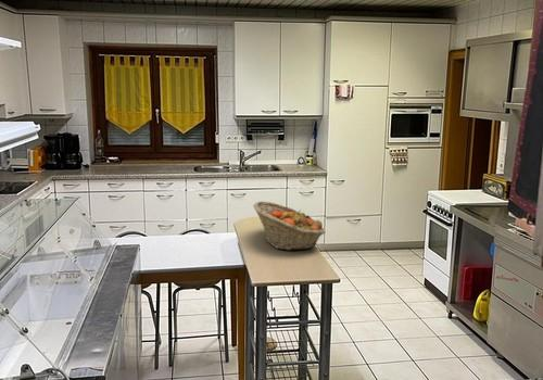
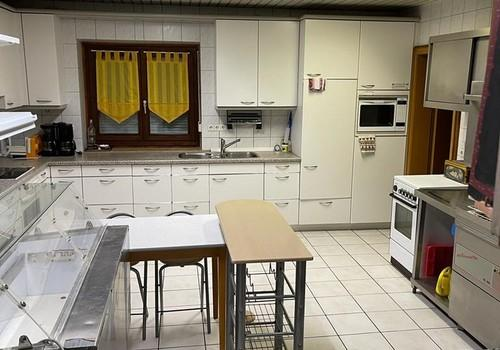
- fruit basket [252,201,327,252]
